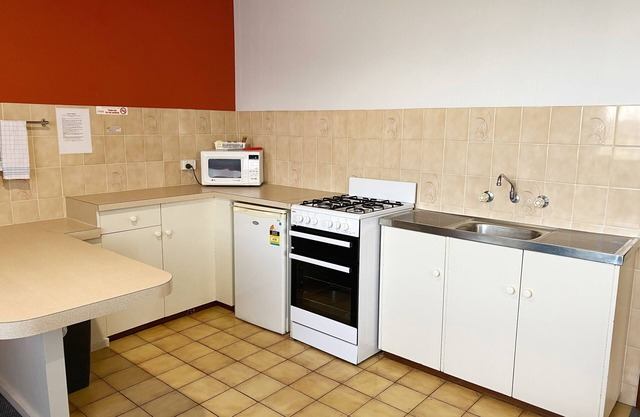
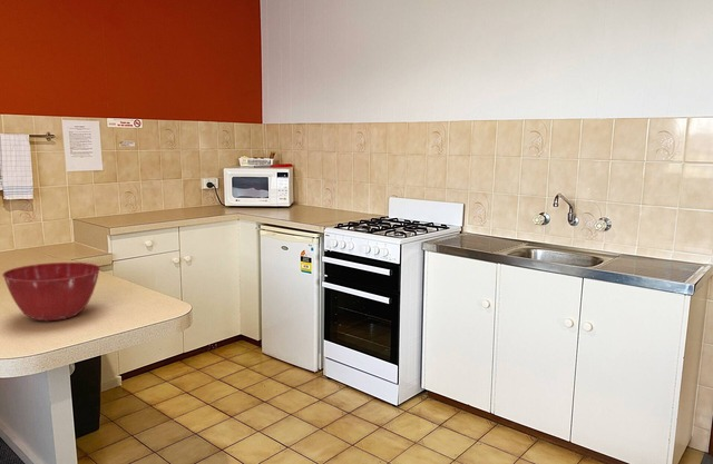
+ mixing bowl [1,261,101,322]
